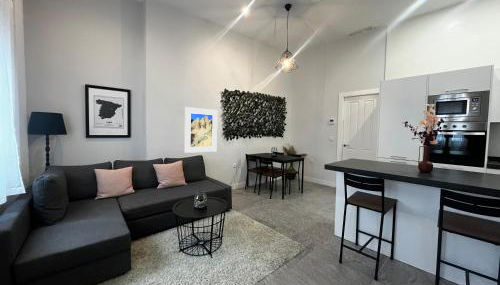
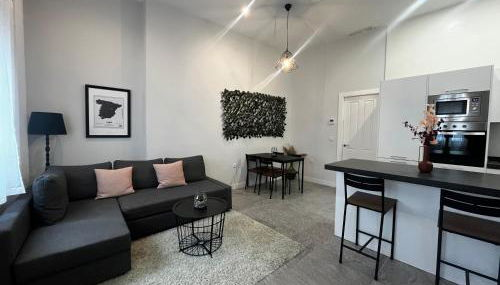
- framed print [184,106,218,154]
